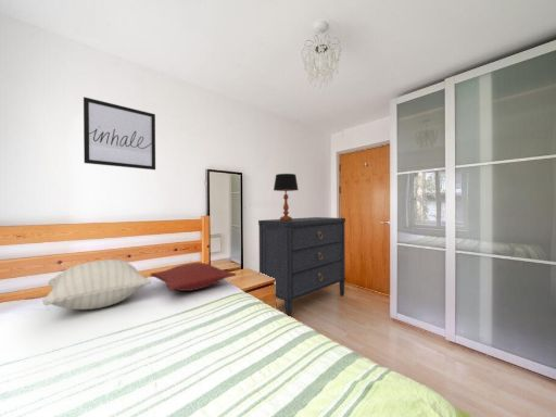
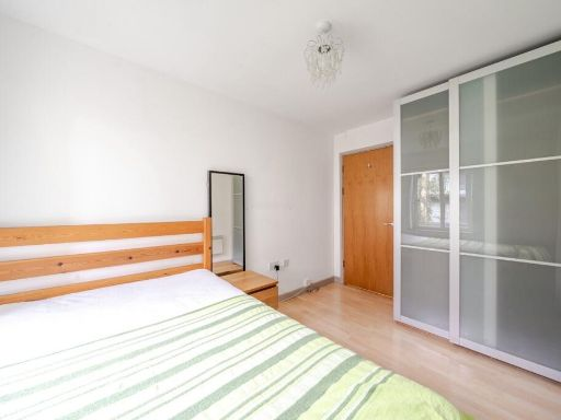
- table lamp [273,173,300,220]
- pillow [149,262,237,292]
- wall art [83,96,156,170]
- dresser [257,216,346,317]
- pillow [41,258,152,311]
